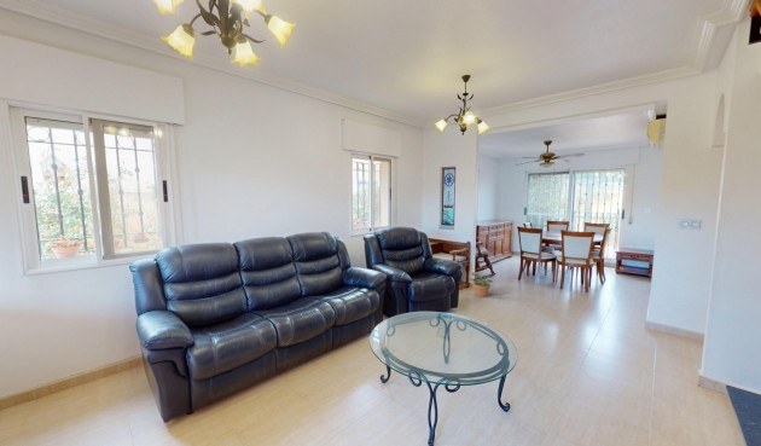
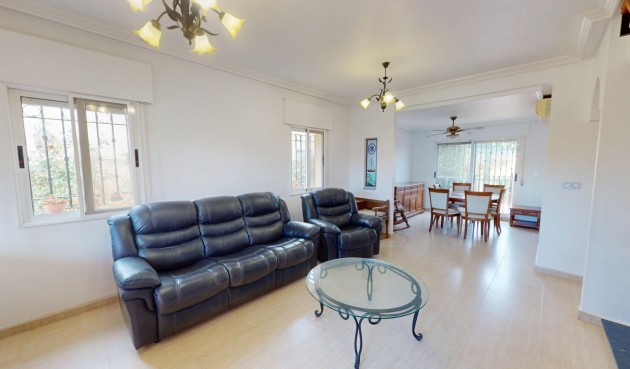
- potted plant [470,271,495,297]
